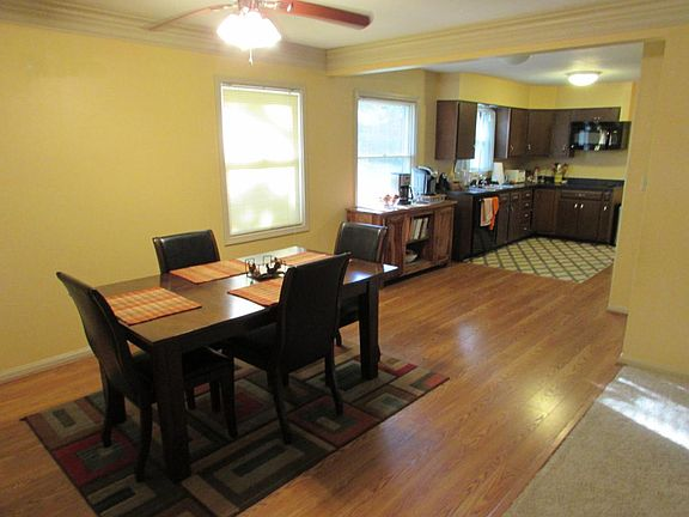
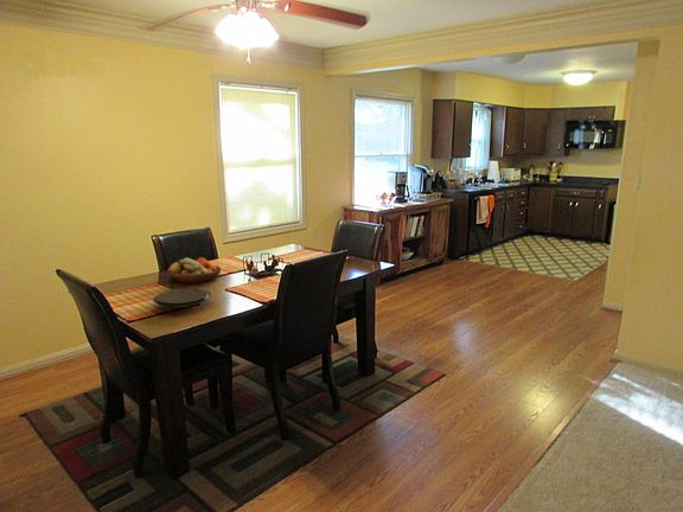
+ plate [152,287,212,308]
+ fruit bowl [168,256,222,283]
